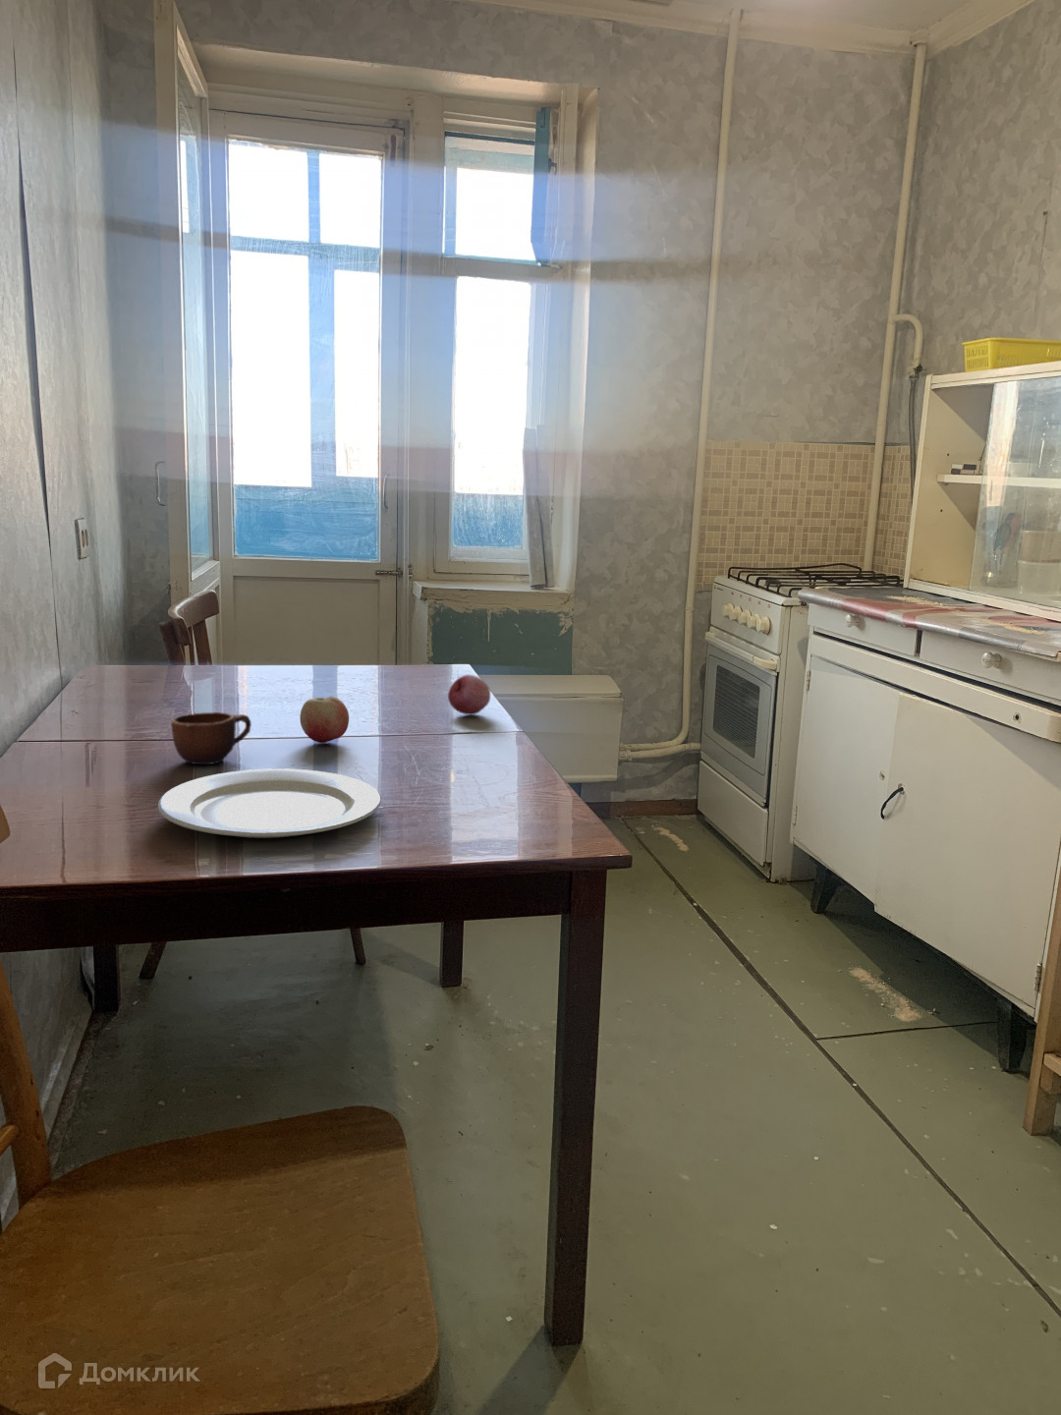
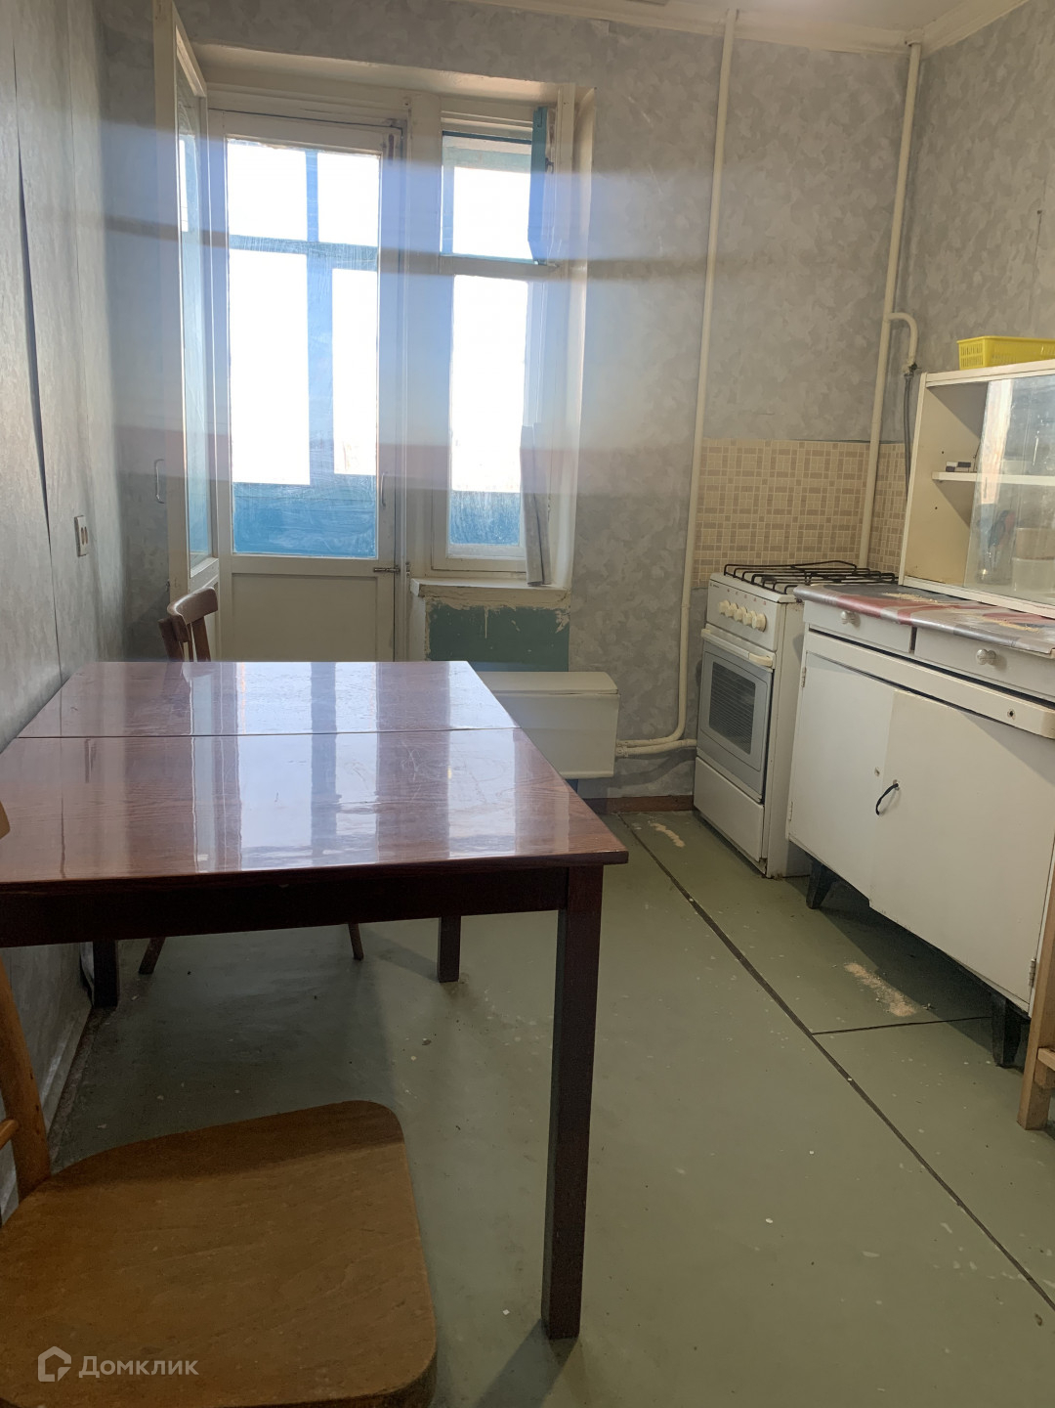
- mug [169,712,253,765]
- fruit [299,695,350,744]
- fruit [447,674,491,716]
- chinaware [157,768,382,839]
